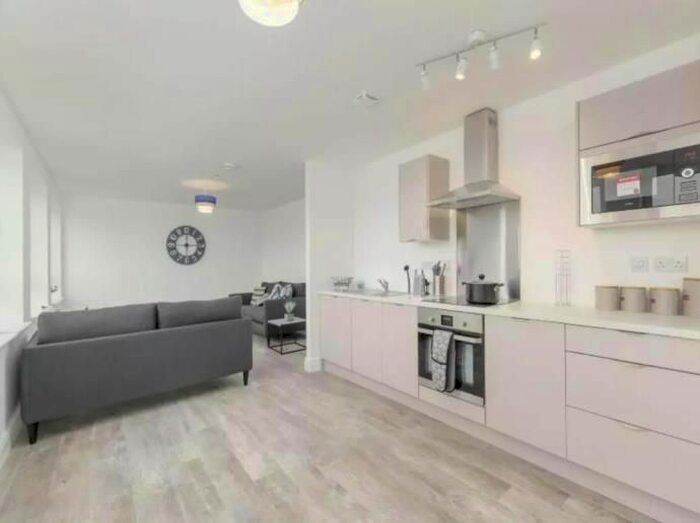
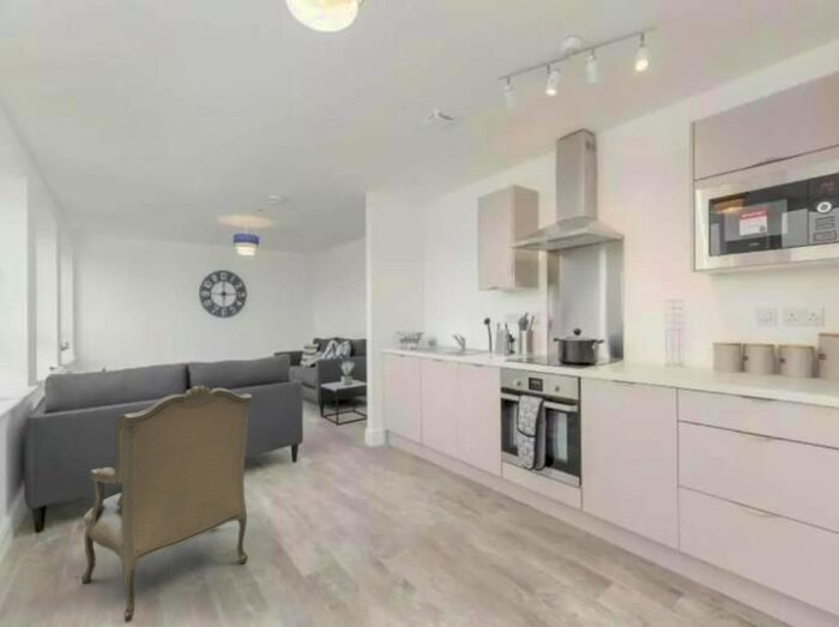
+ armchair [80,385,253,623]
